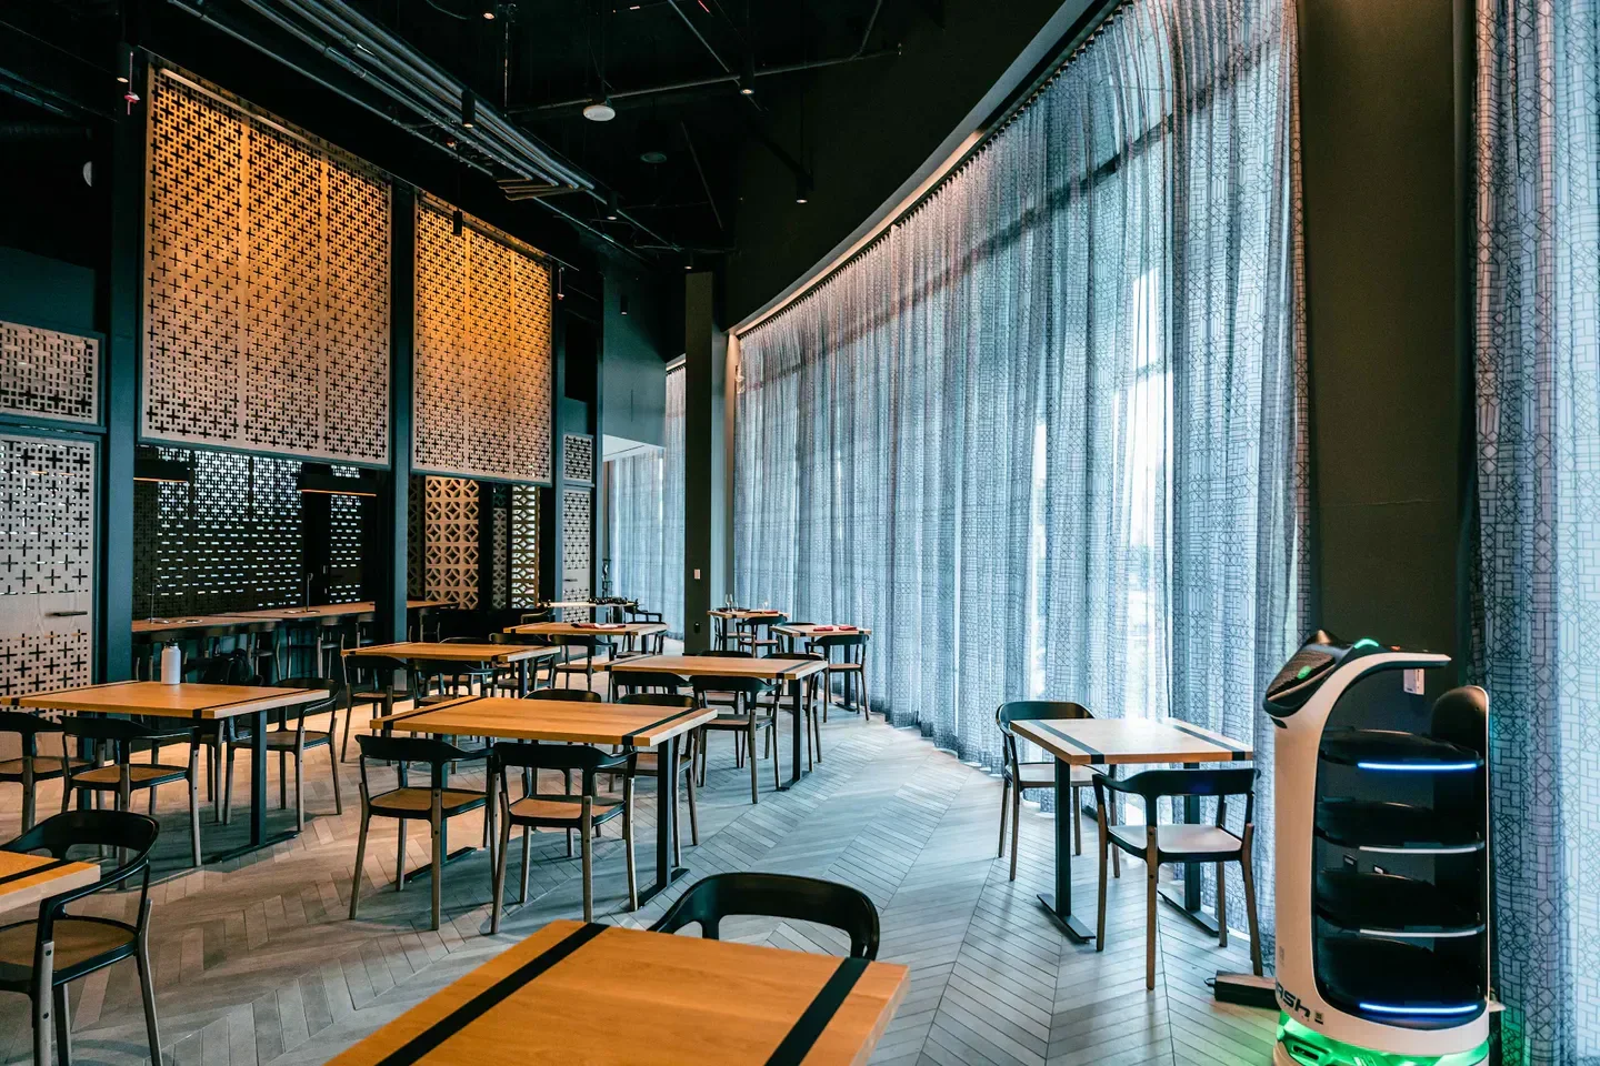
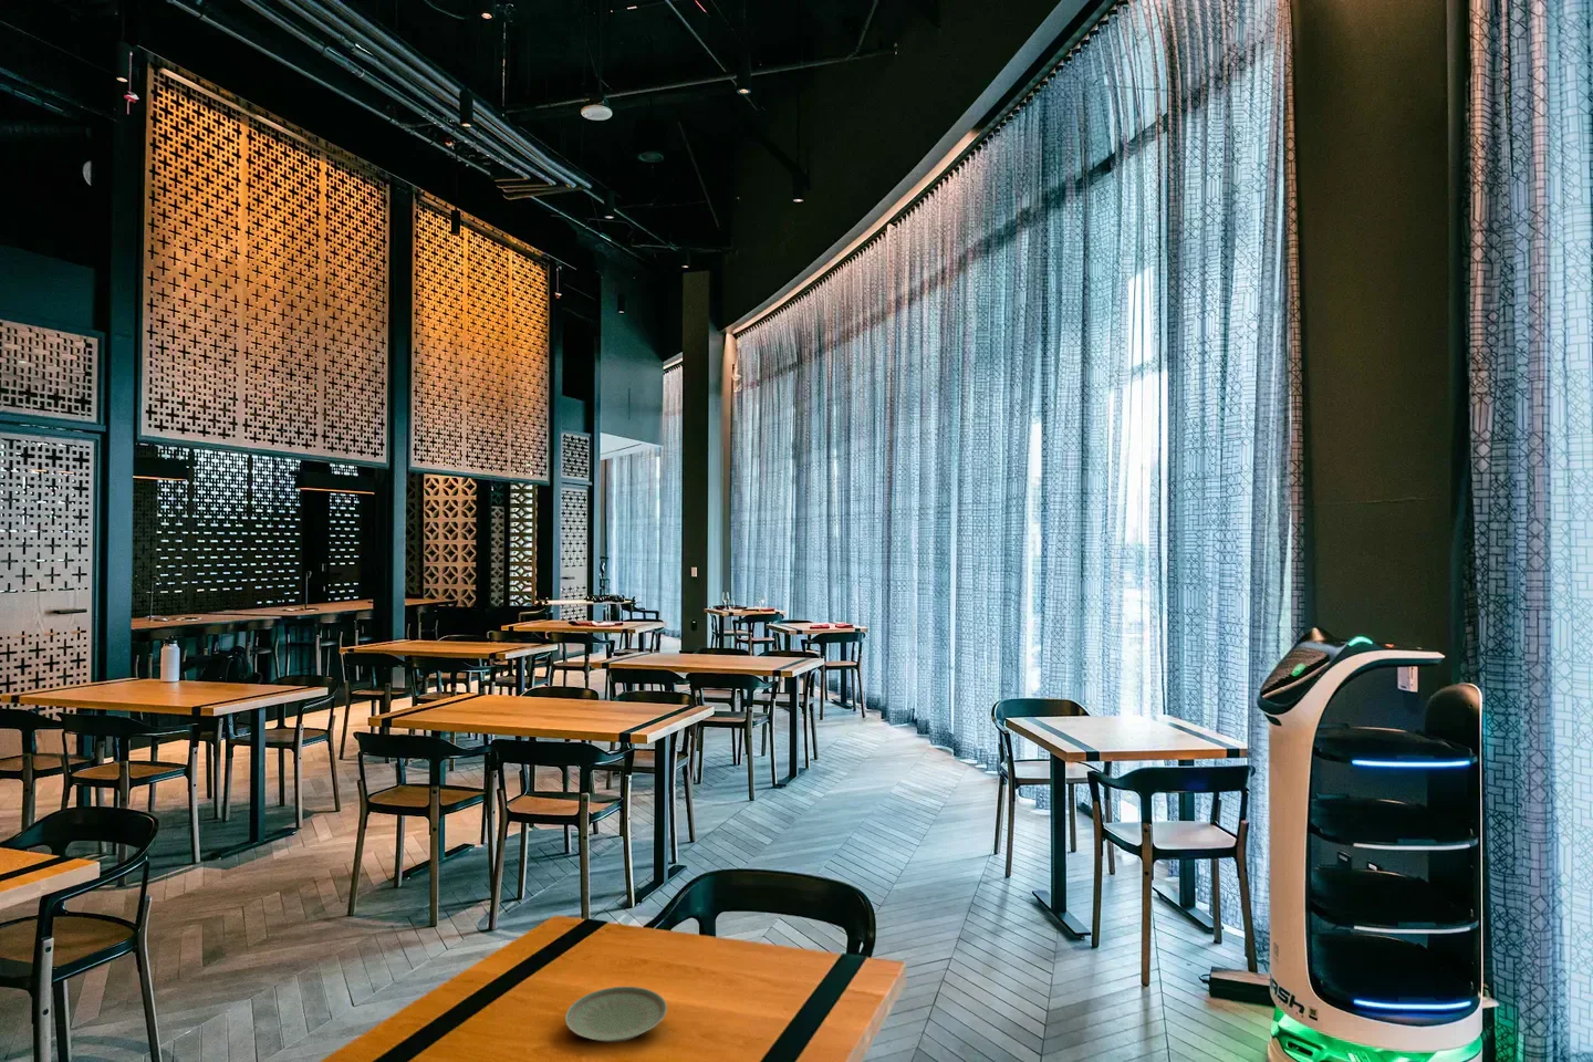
+ plate [564,986,668,1043]
